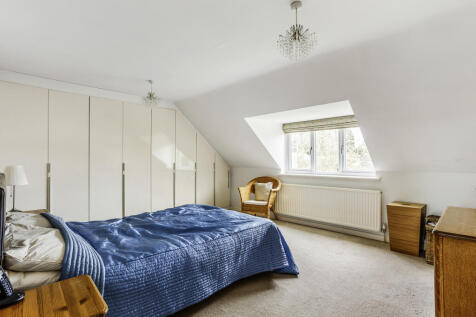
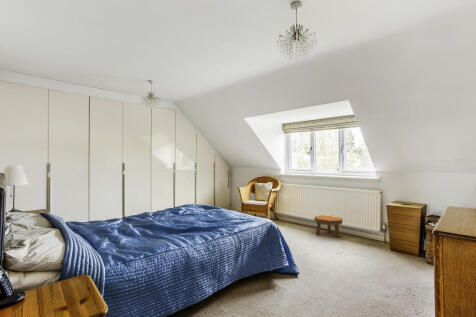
+ footstool [313,214,344,238]
